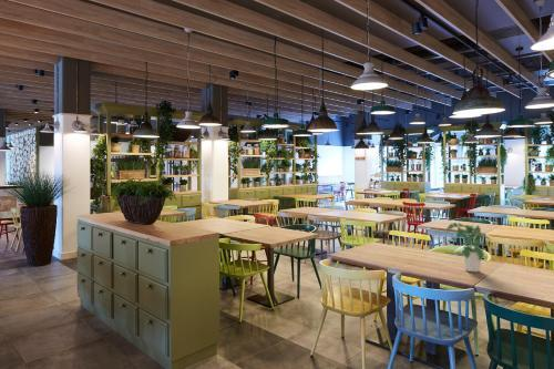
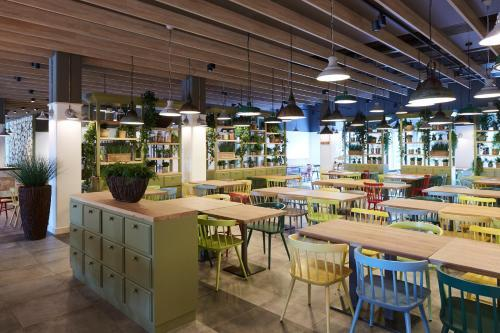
- potted plant [445,222,491,273]
